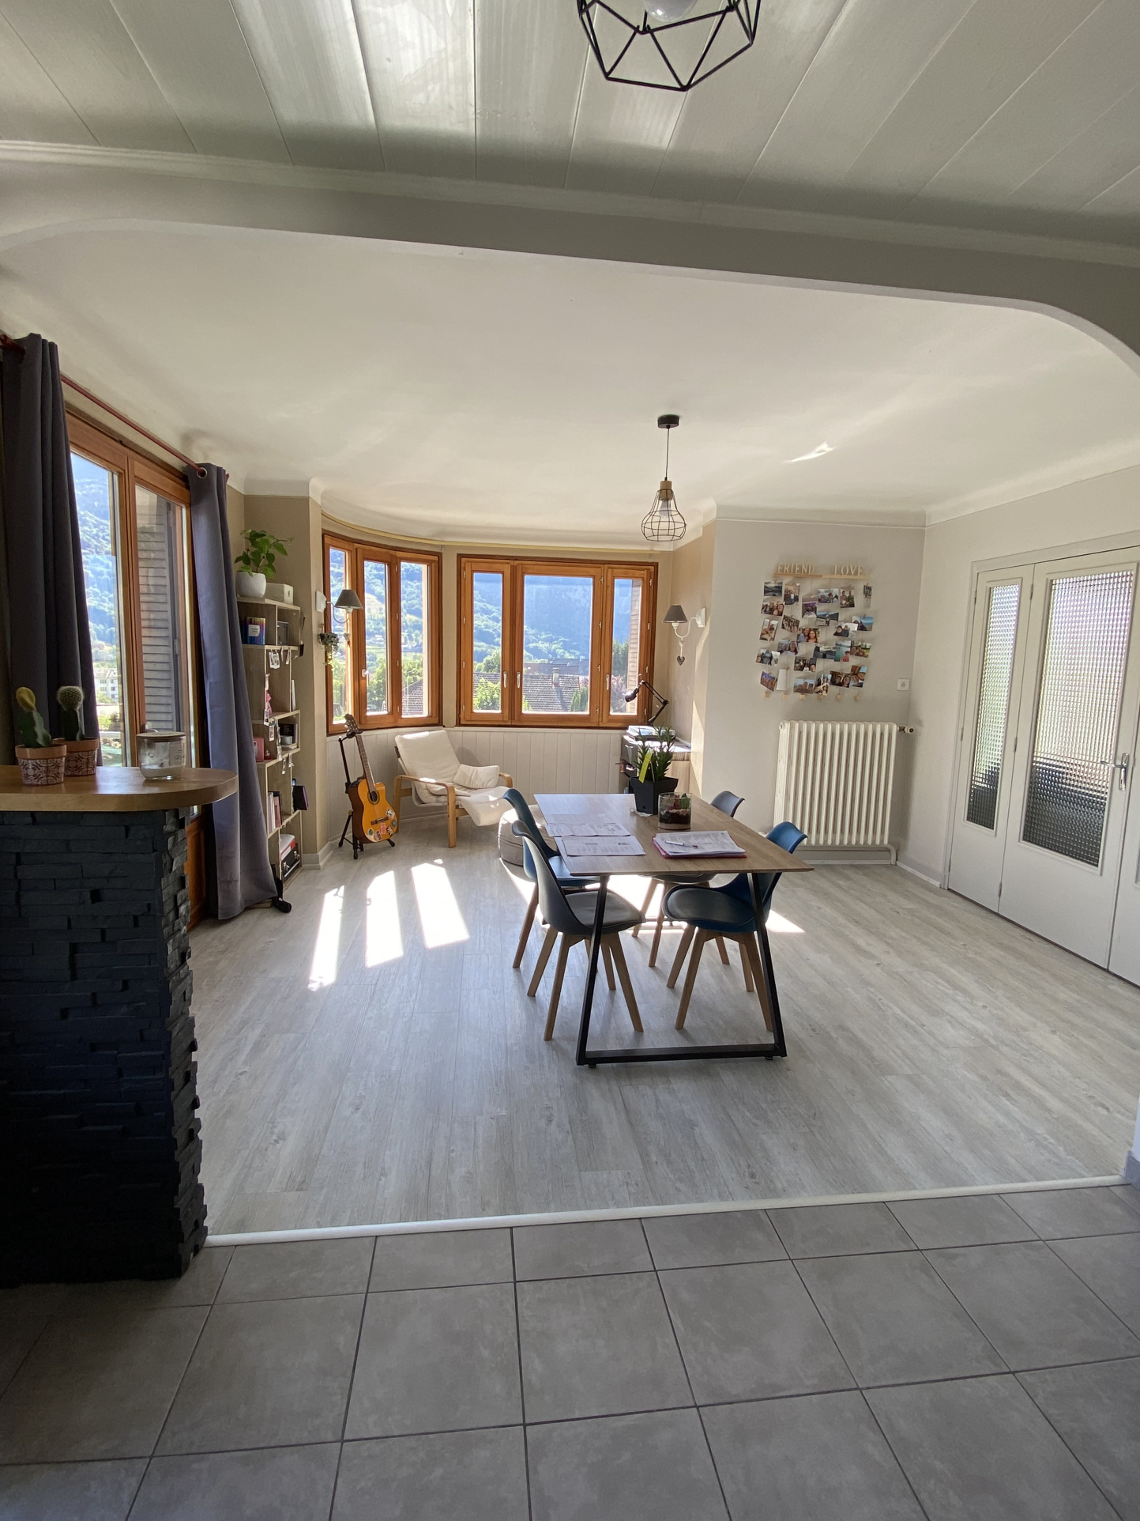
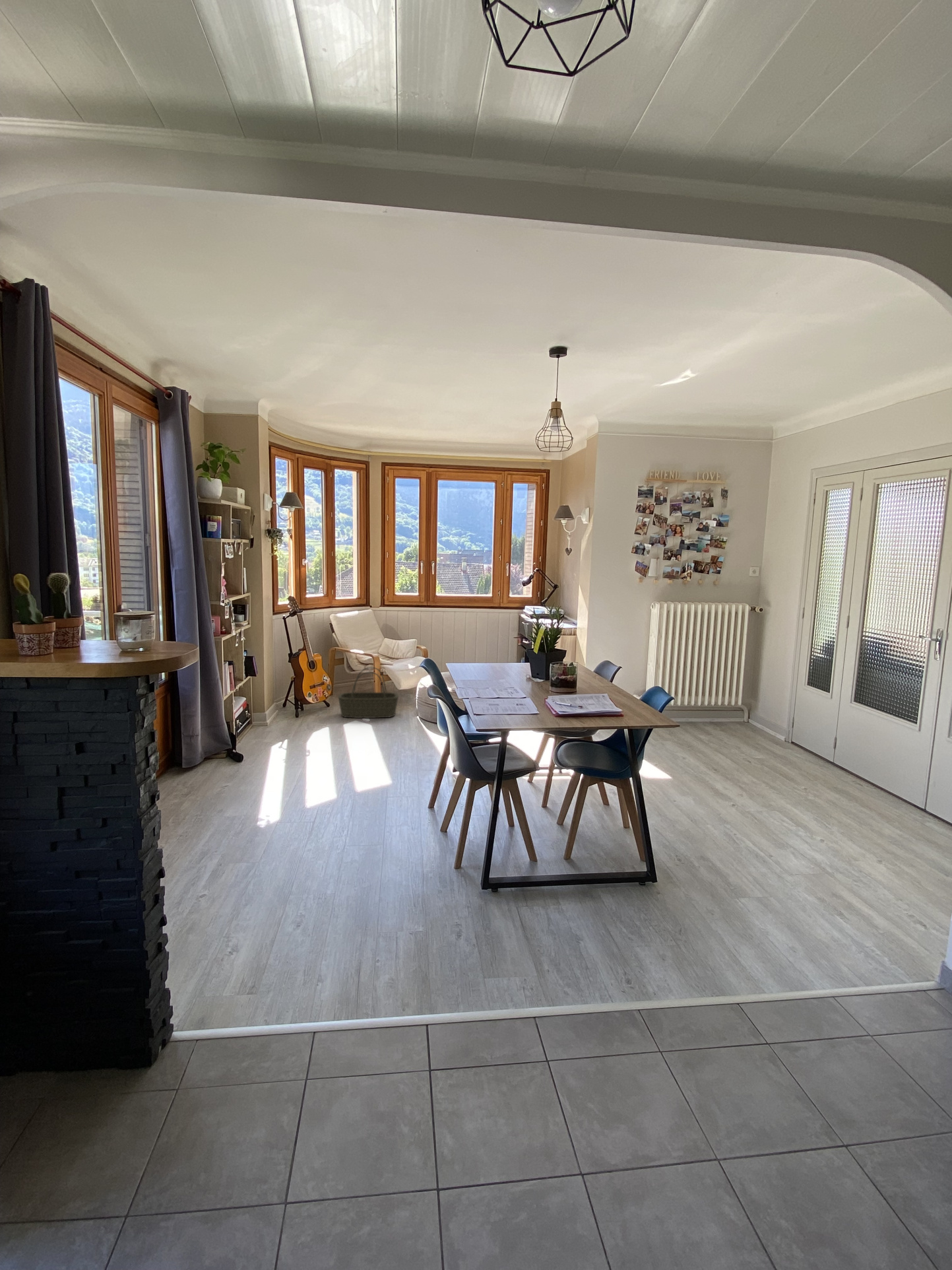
+ basket [337,667,399,719]
